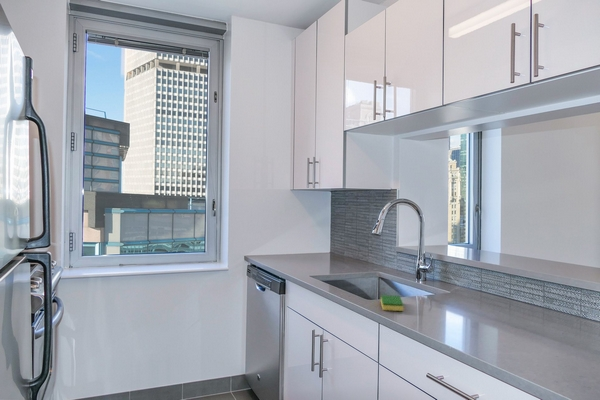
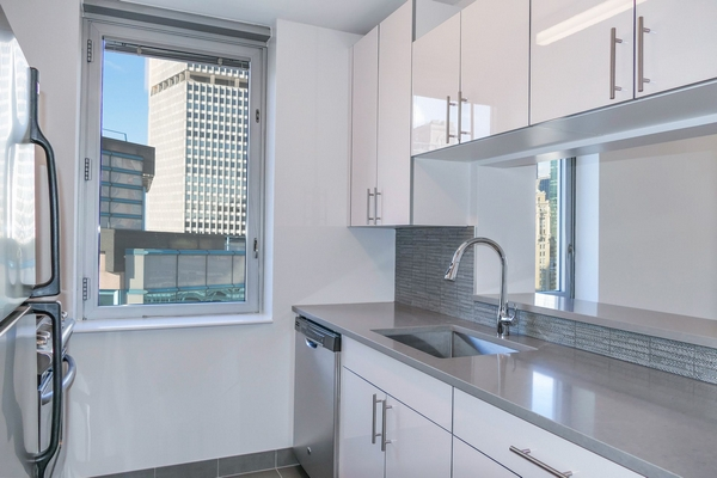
- dish sponge [380,294,404,312]
